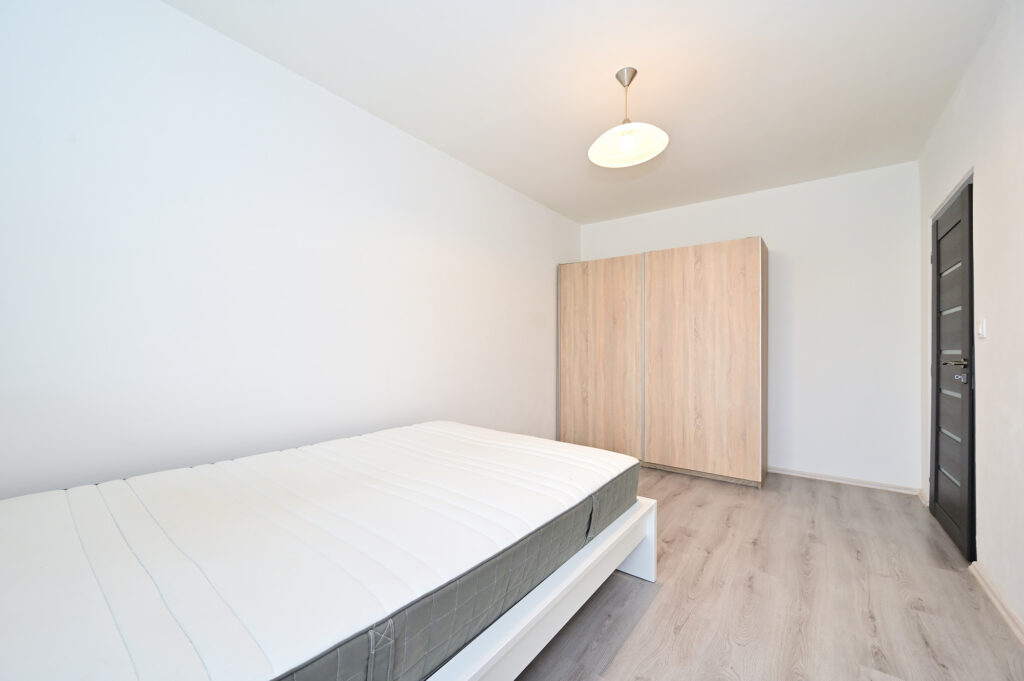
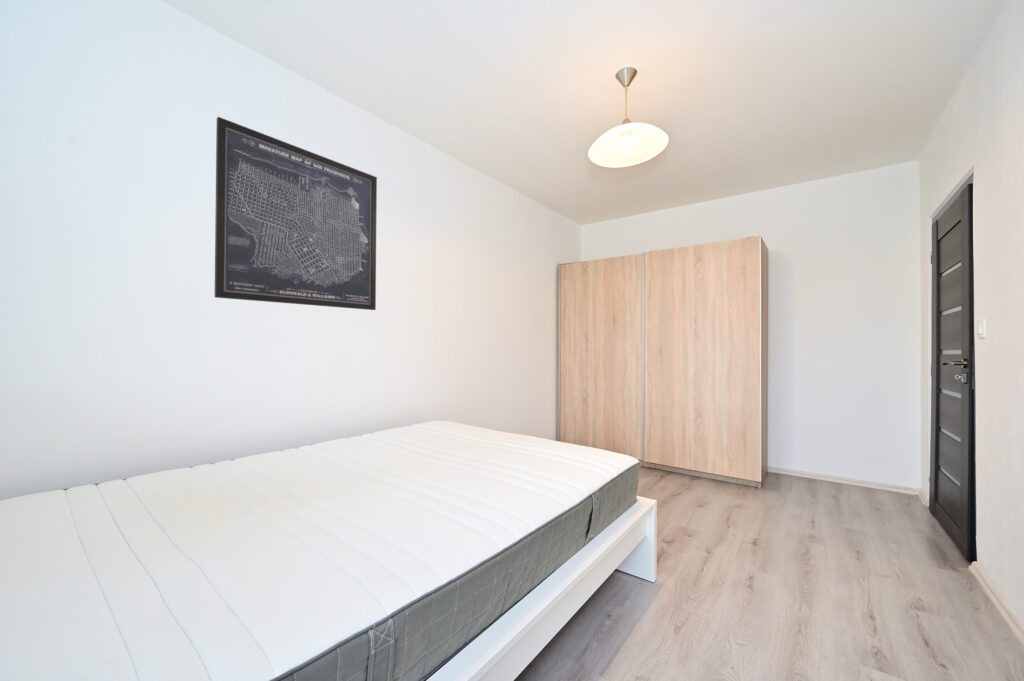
+ wall art [214,116,378,311]
